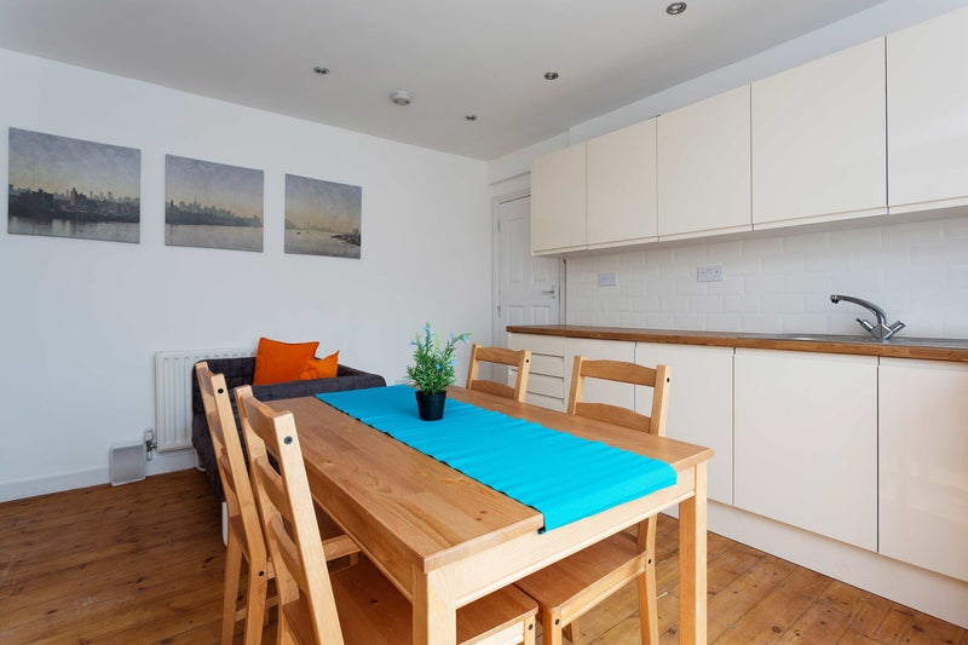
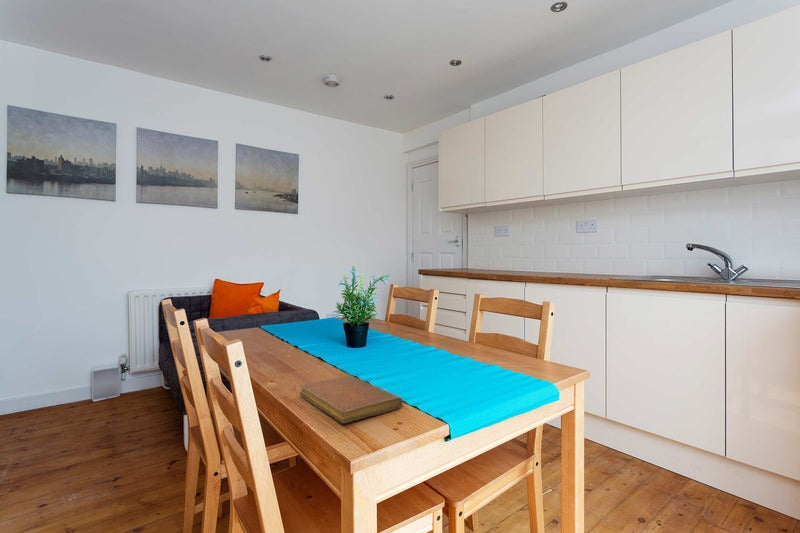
+ notebook [299,375,404,424]
